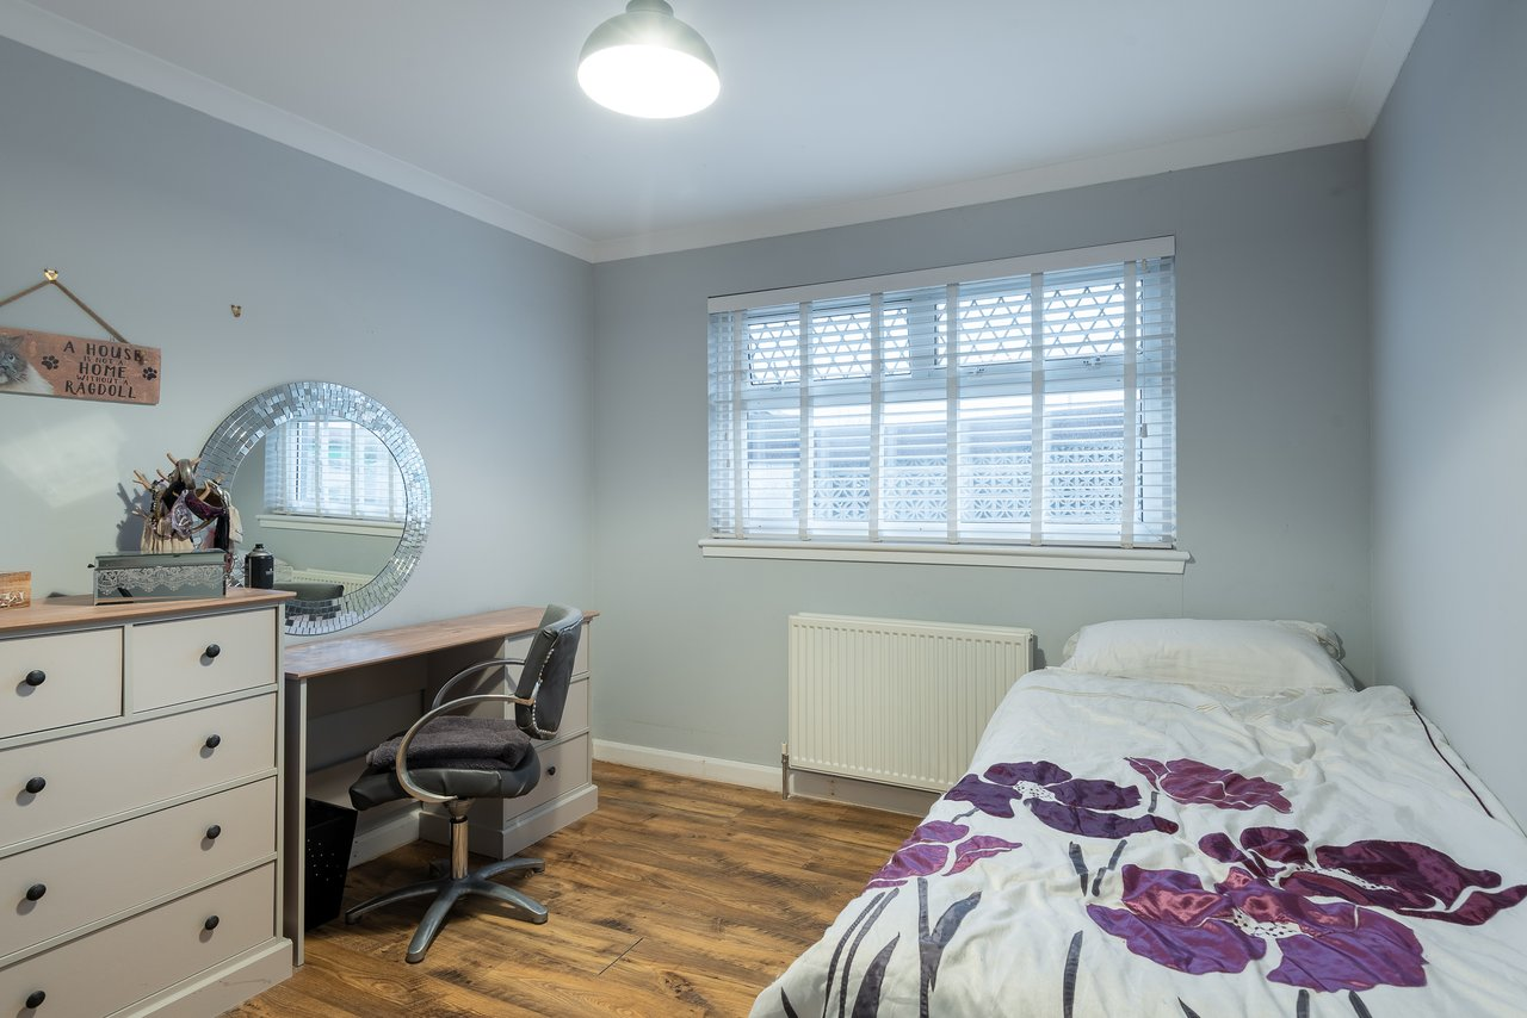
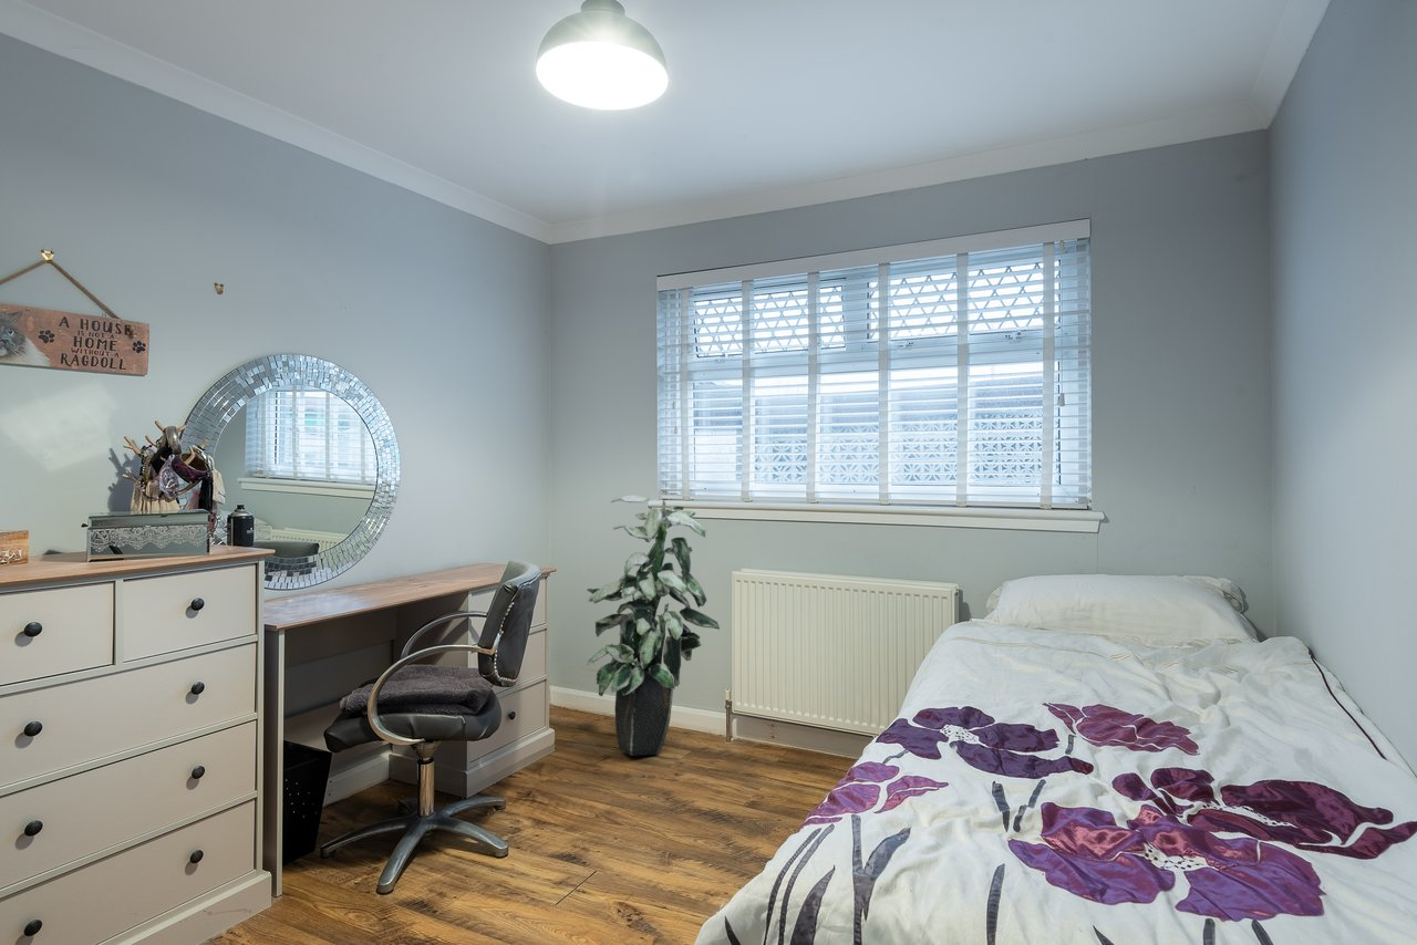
+ indoor plant [586,495,721,757]
